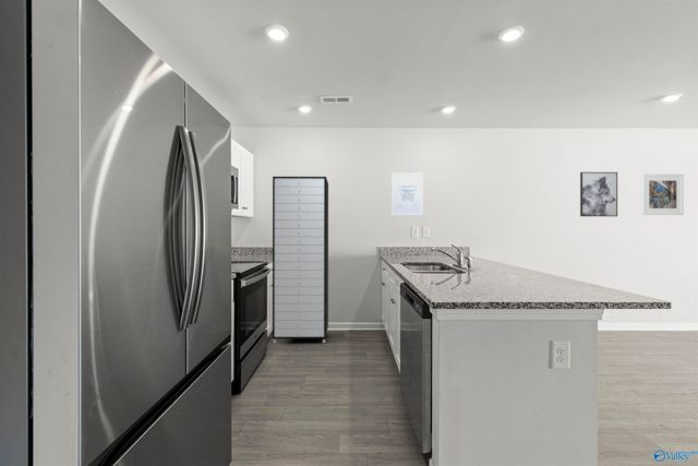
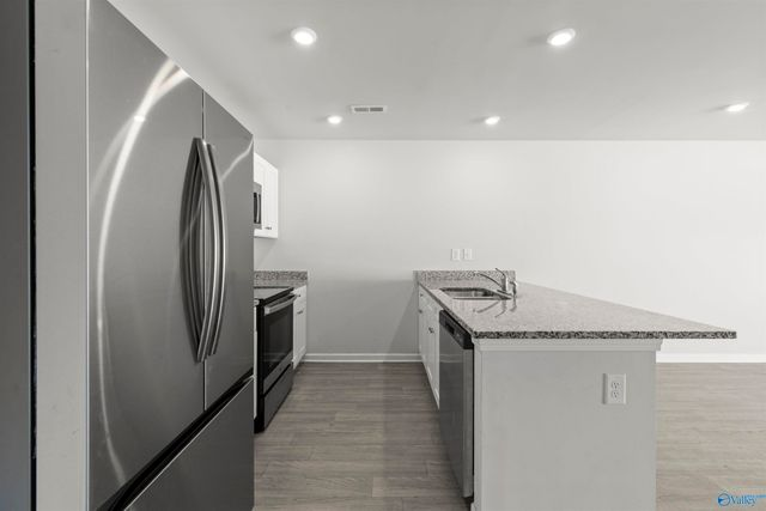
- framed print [640,172,685,216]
- storage cabinet [272,176,329,344]
- wall art [392,171,424,217]
- wall art [579,171,618,217]
